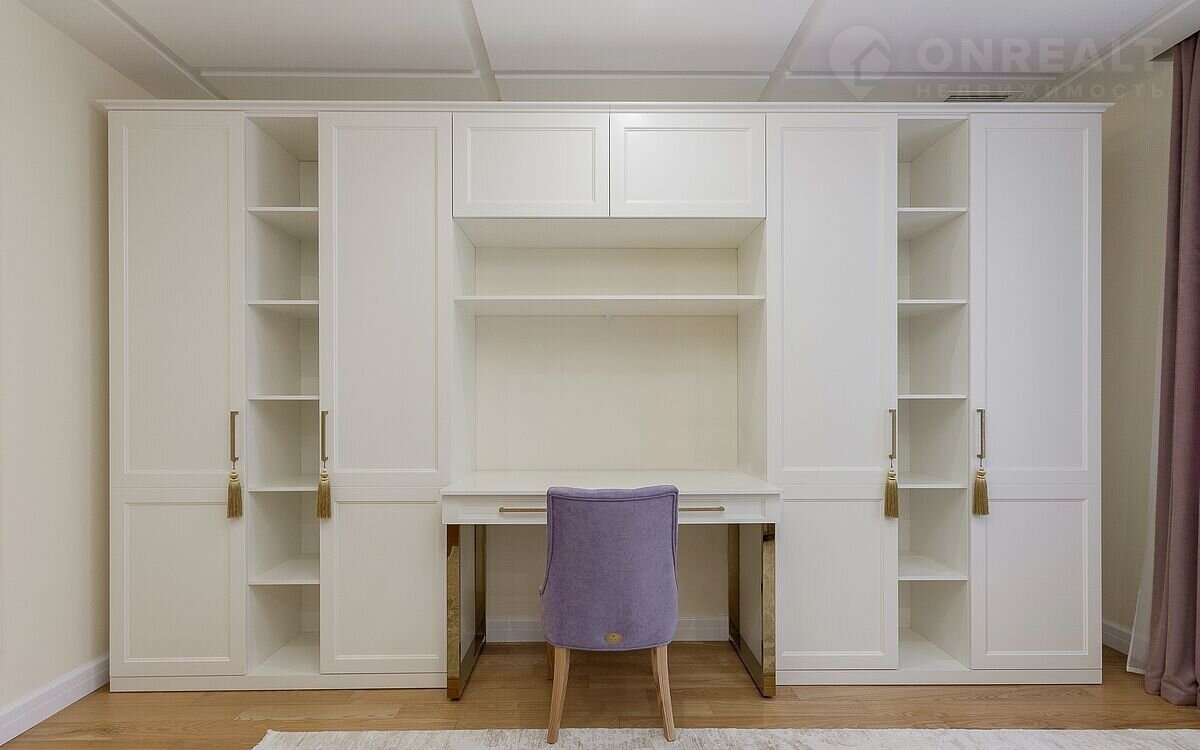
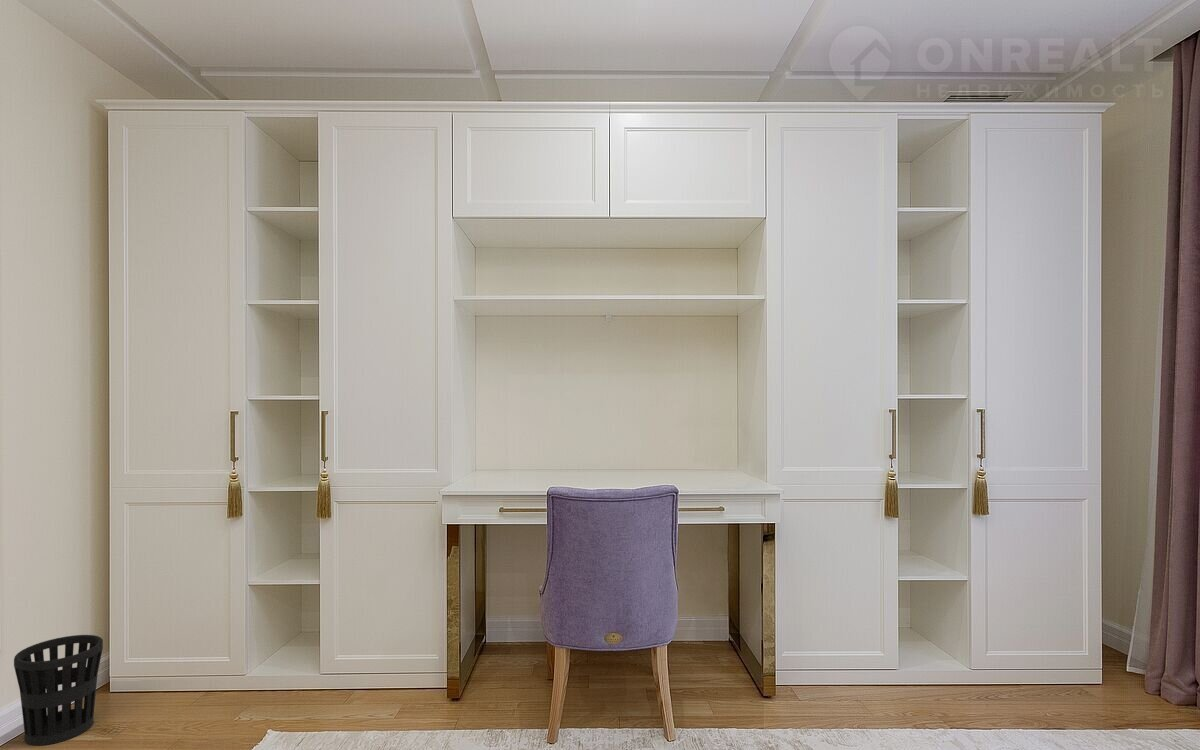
+ wastebasket [13,634,104,746]
